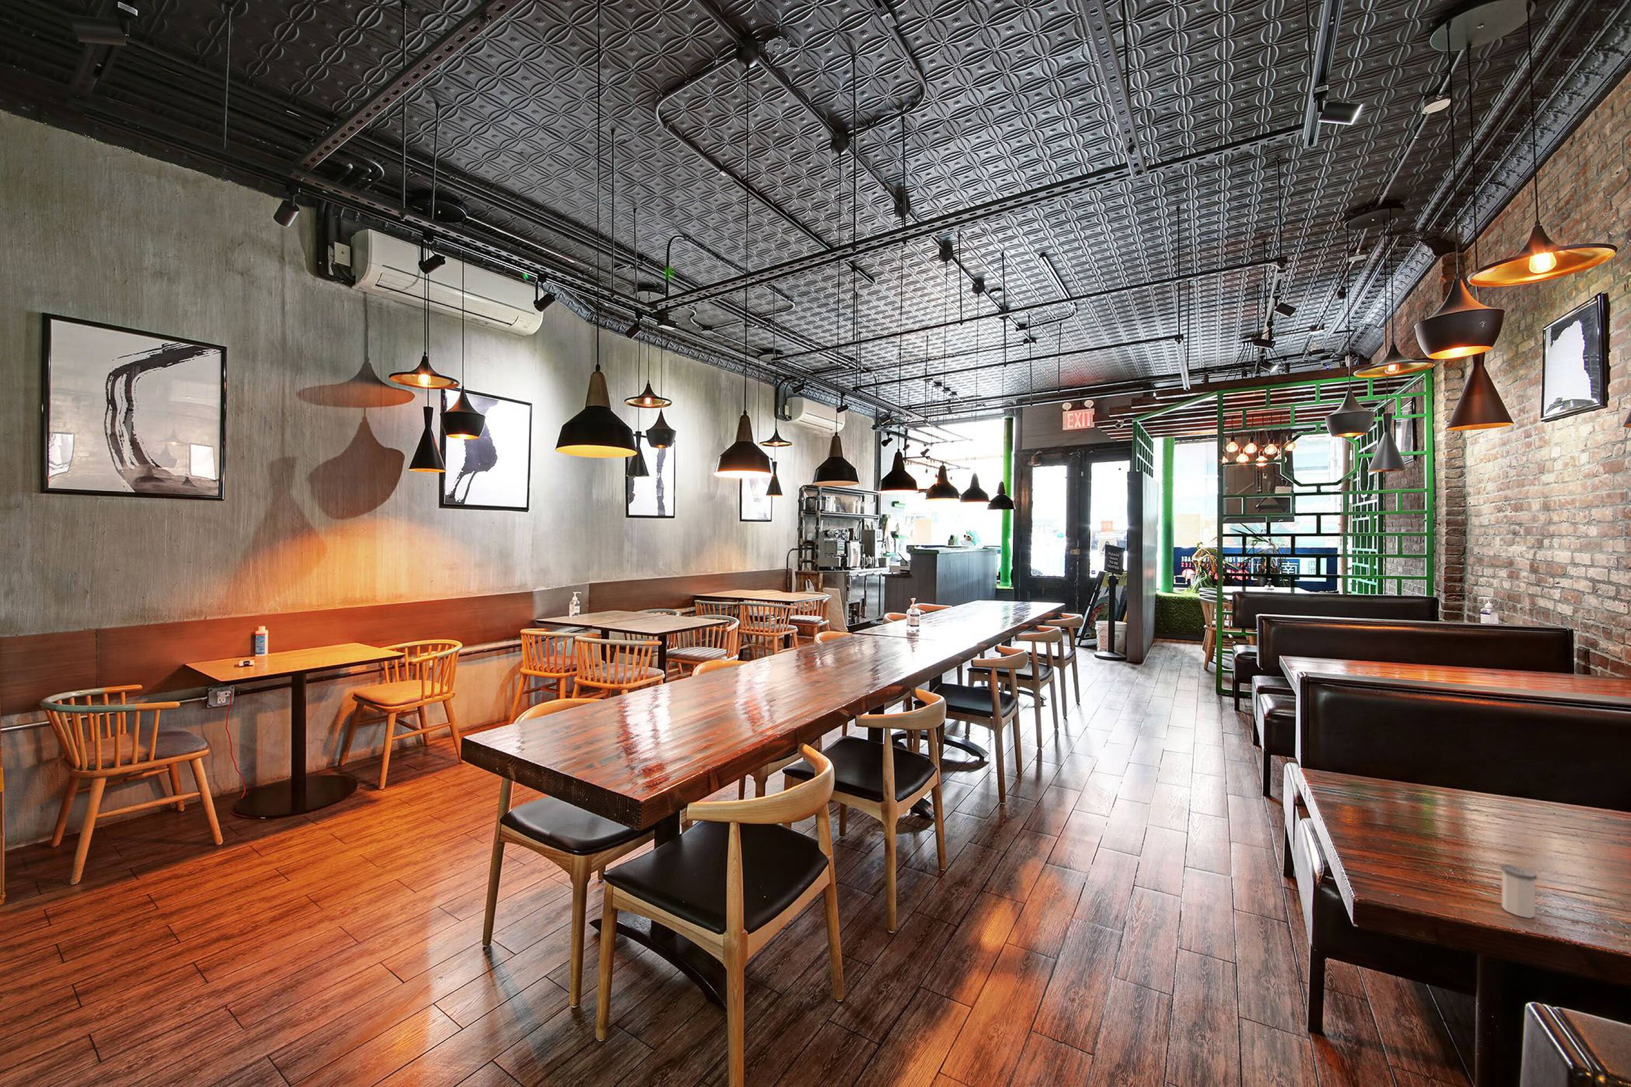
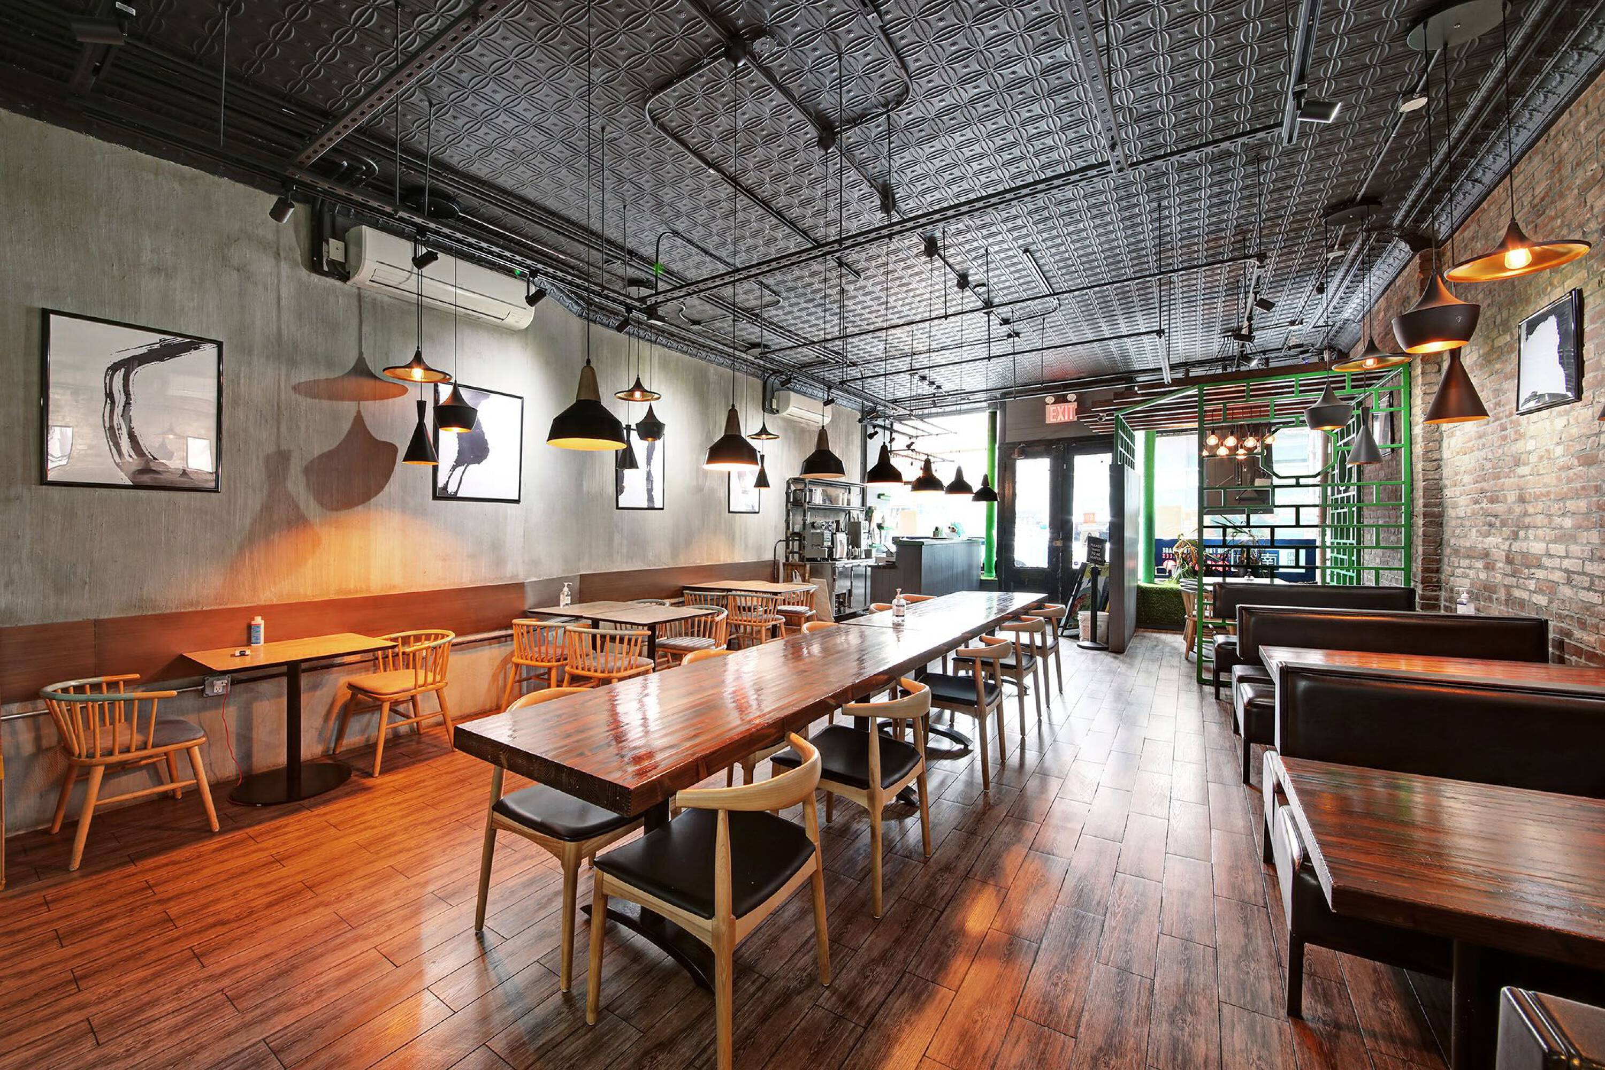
- salt shaker [1500,864,1538,920]
